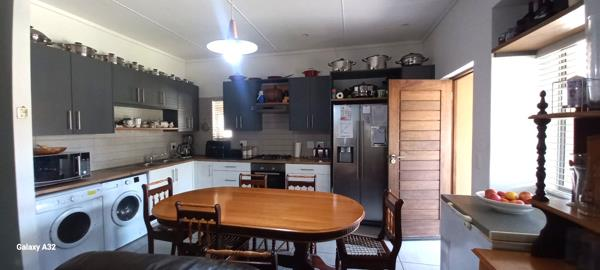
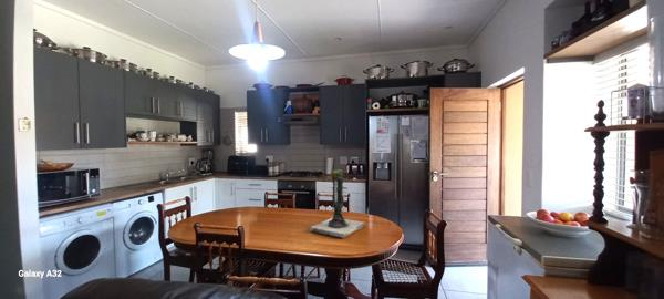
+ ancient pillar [309,169,365,239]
